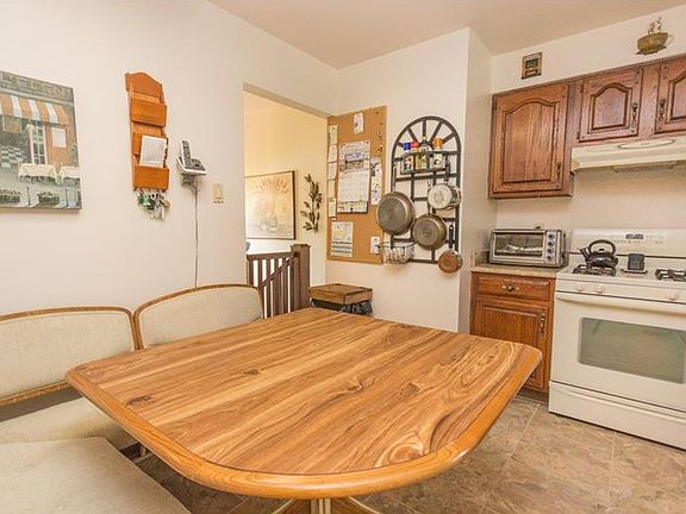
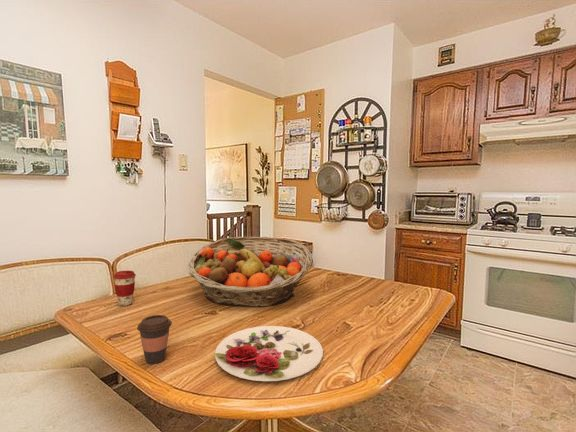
+ fruit basket [187,236,313,308]
+ plate [214,325,324,382]
+ coffee cup [136,314,173,365]
+ coffee cup [112,270,137,307]
